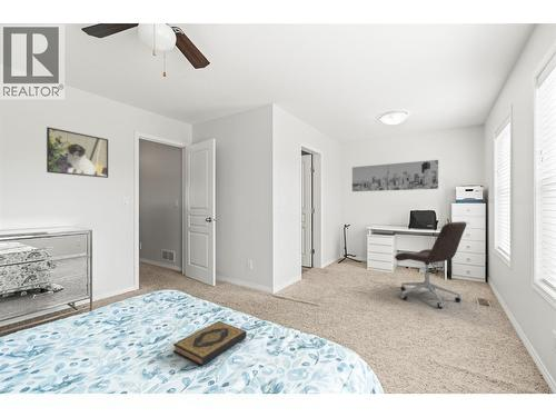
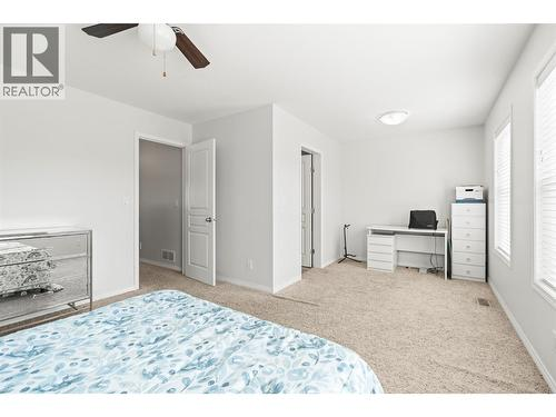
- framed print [46,126,109,179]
- office chair [394,220,468,309]
- hardback book [172,320,248,367]
- wall art [351,159,439,192]
